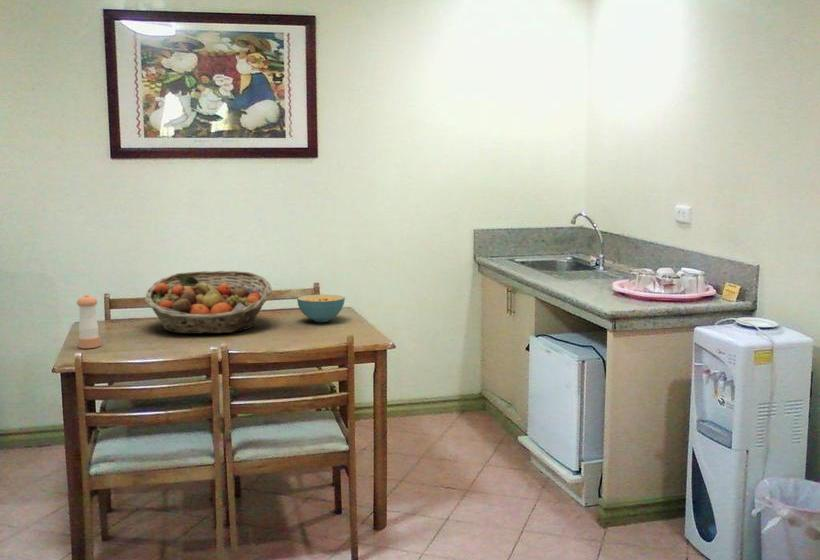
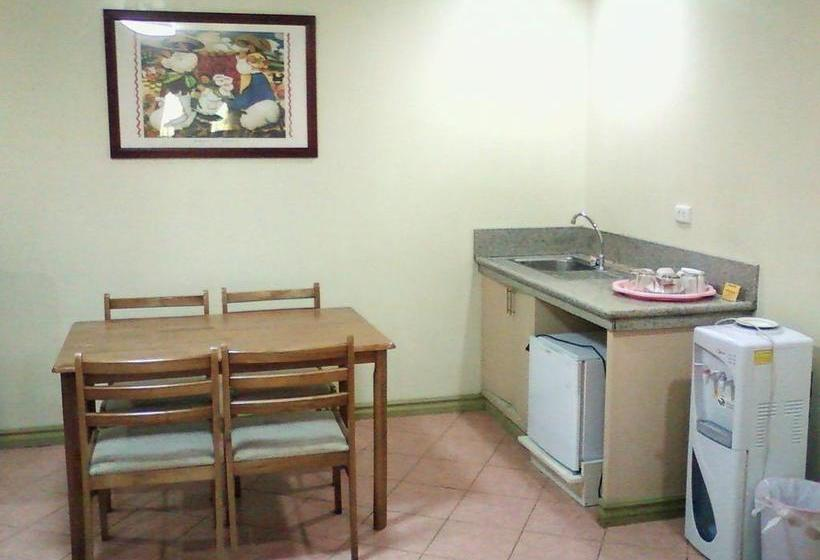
- pepper shaker [76,293,101,349]
- cereal bowl [296,294,346,323]
- fruit basket [144,270,273,335]
